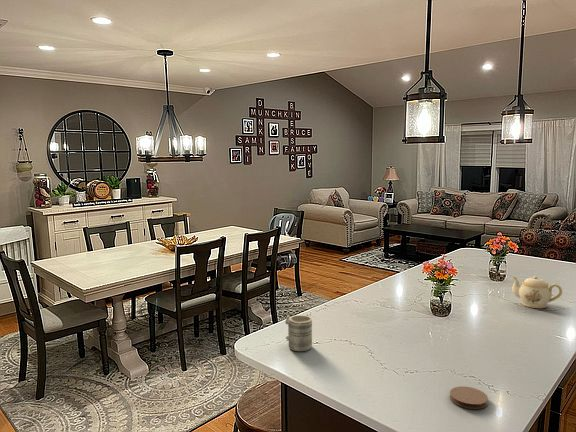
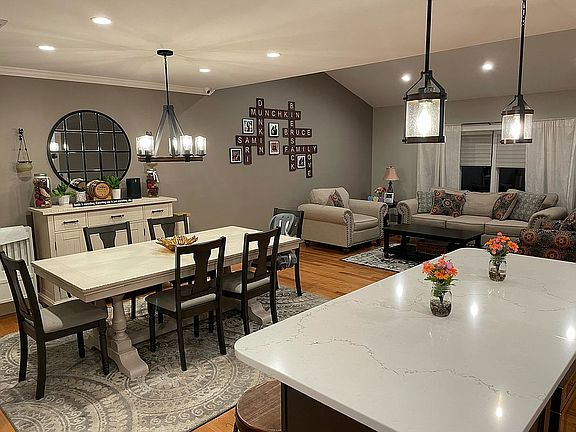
- mug [284,315,313,352]
- coaster [449,386,489,410]
- teapot [511,275,563,309]
